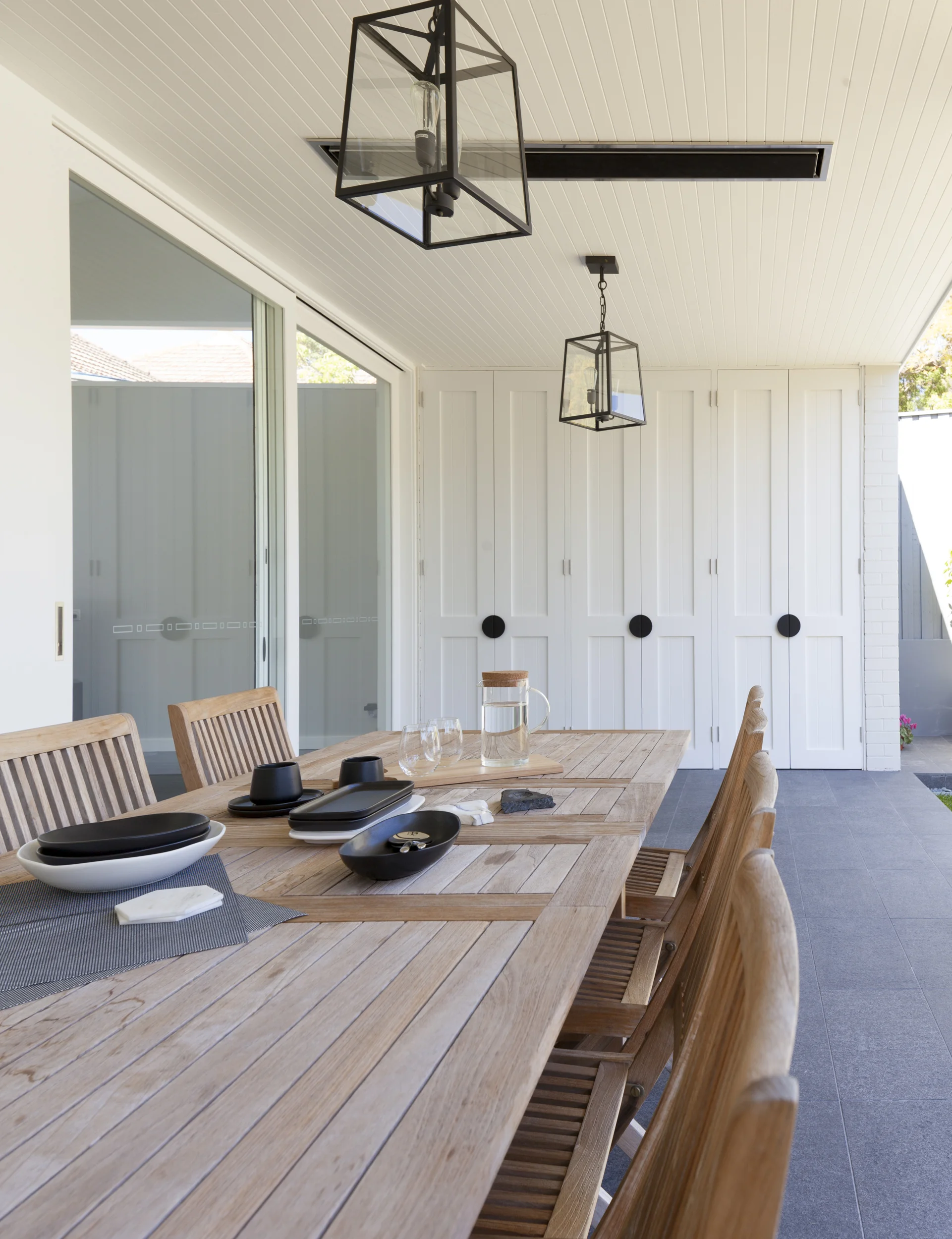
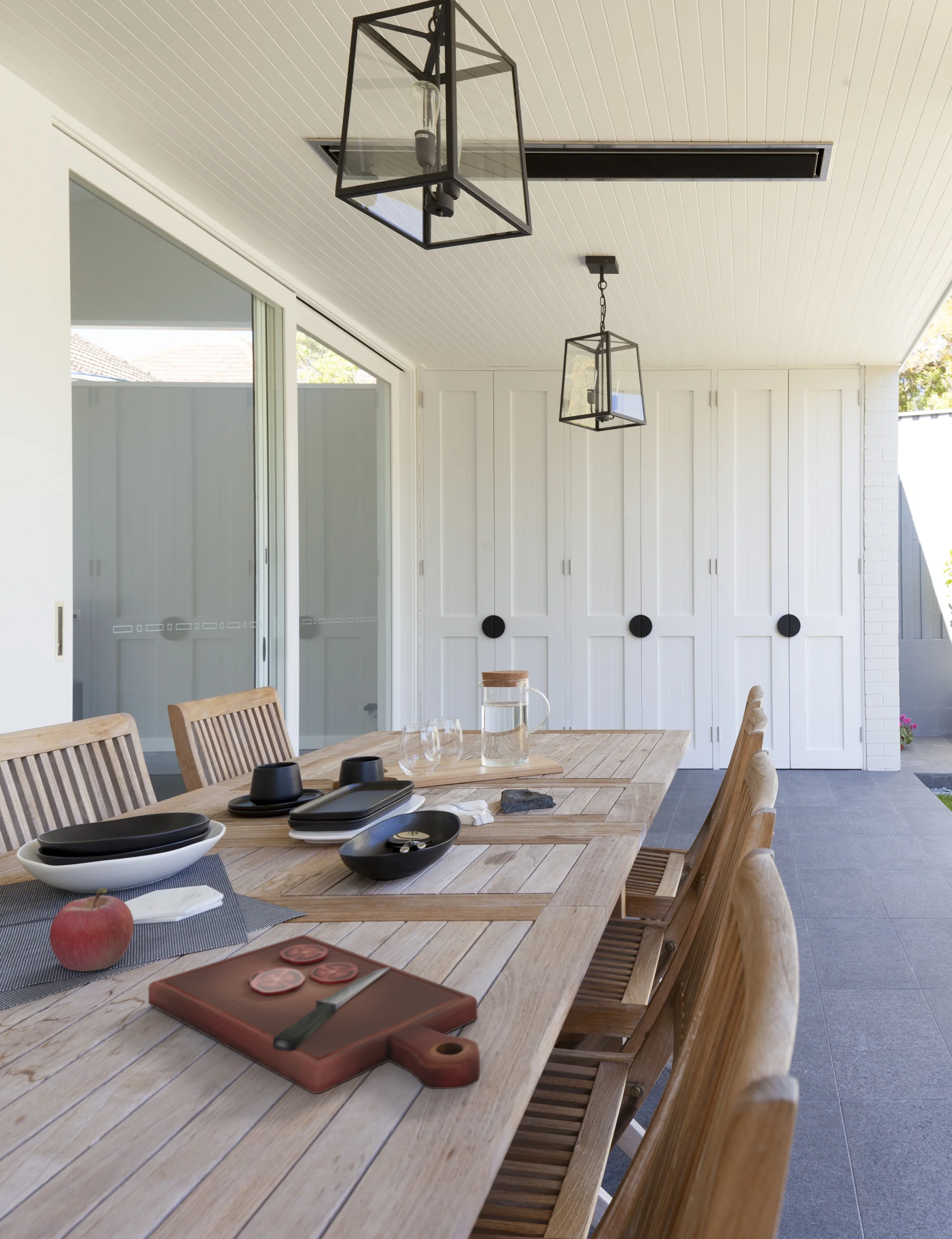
+ cutting board [148,934,481,1094]
+ fruit [49,887,134,972]
